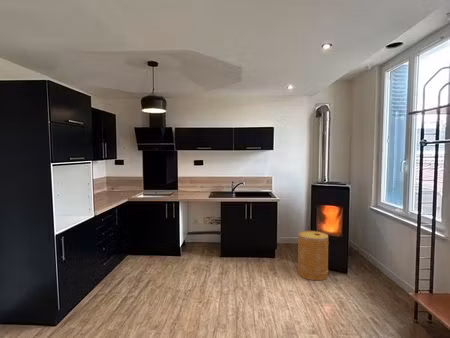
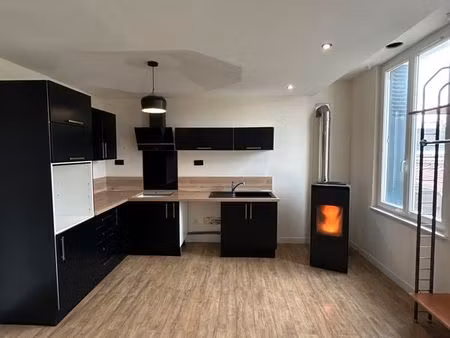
- basket [297,230,330,281]
